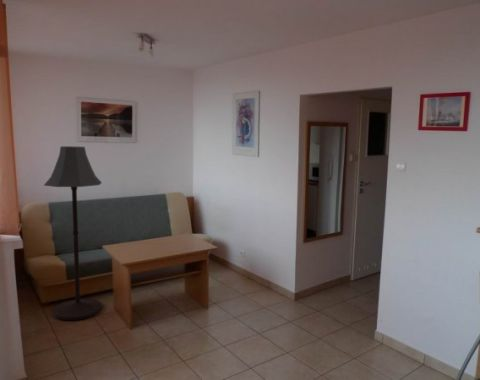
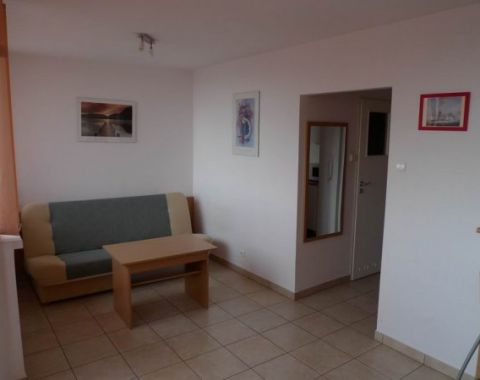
- floor lamp [43,145,103,321]
